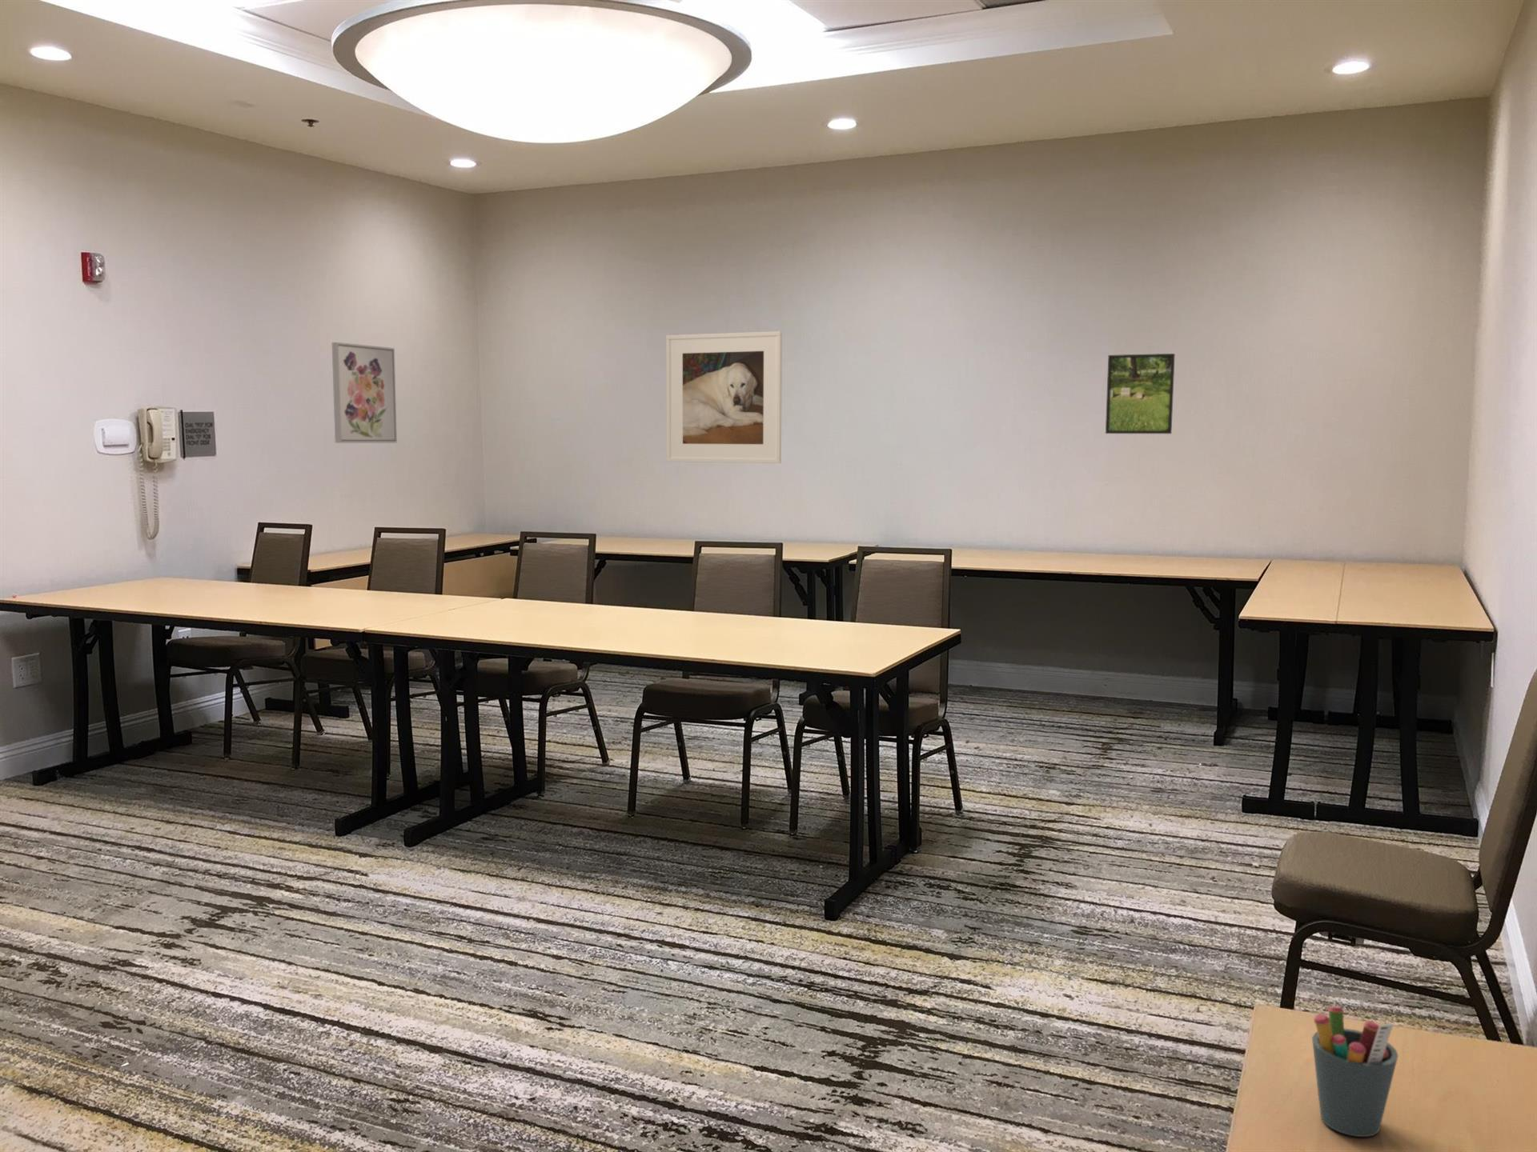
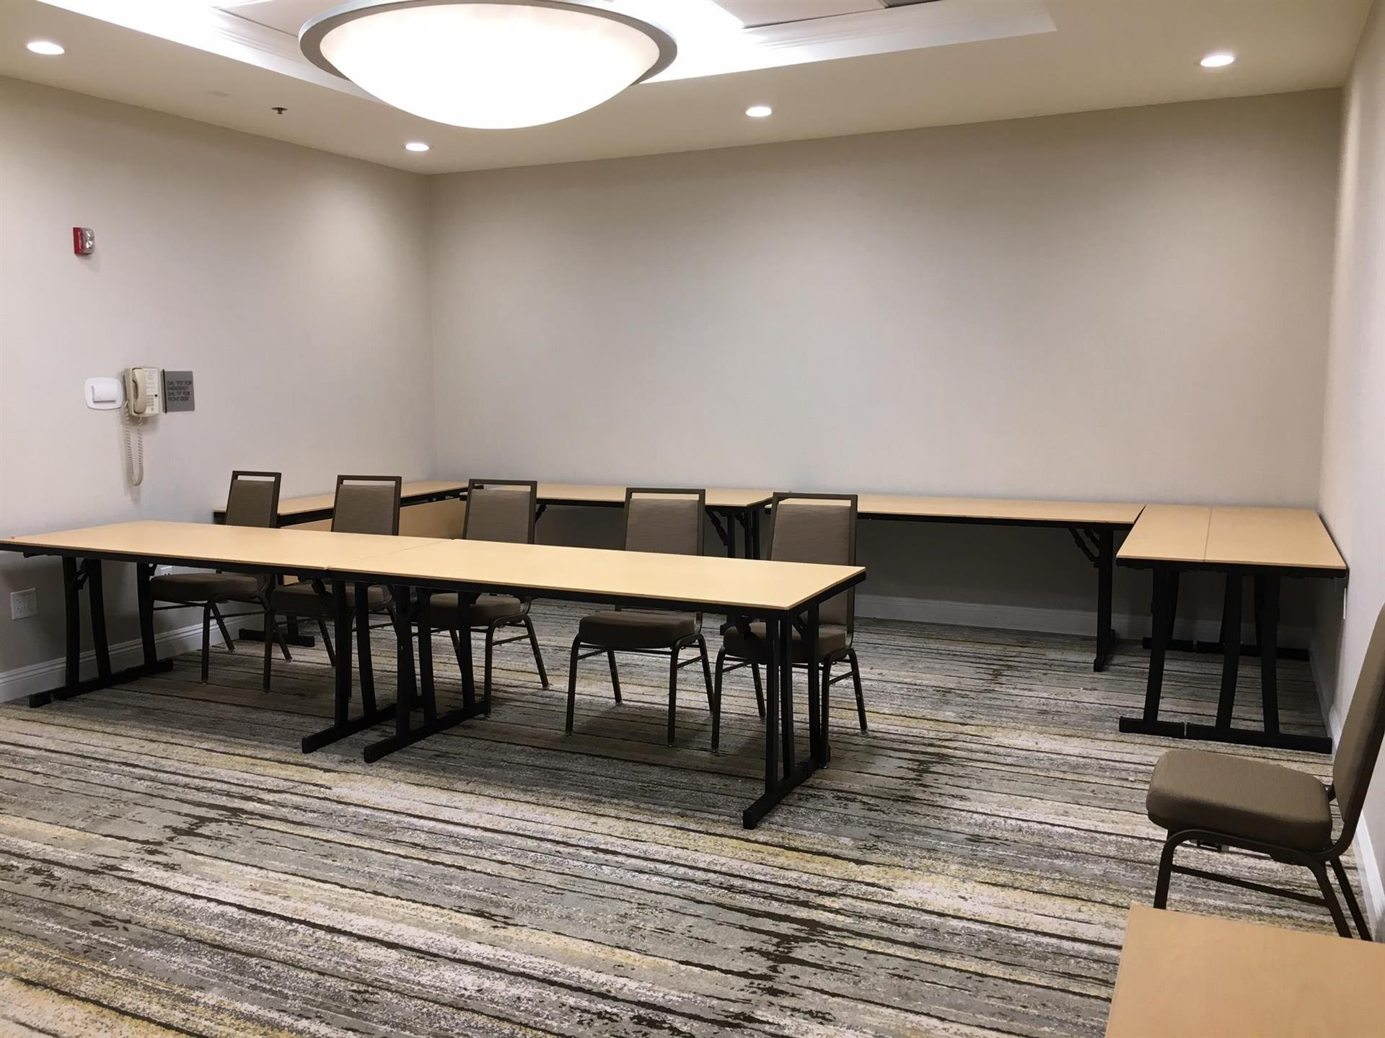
- wall art [332,341,398,444]
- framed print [1105,353,1176,434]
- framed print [666,330,783,463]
- pen holder [1311,1006,1399,1137]
